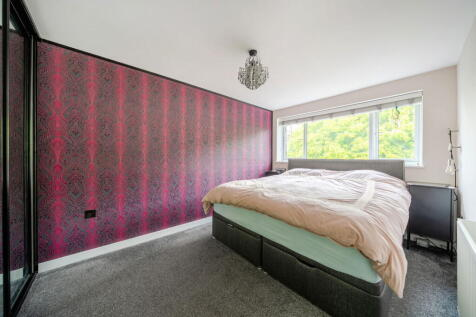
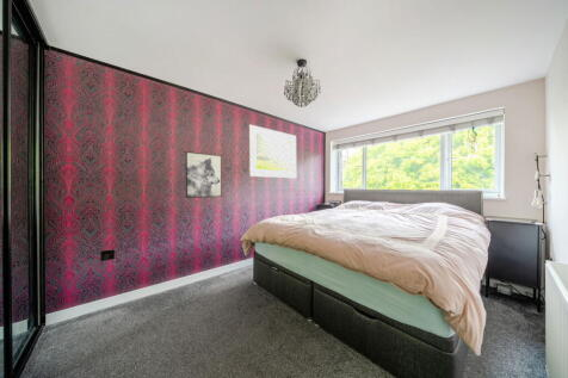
+ wall art [184,150,223,199]
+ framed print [248,123,297,179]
